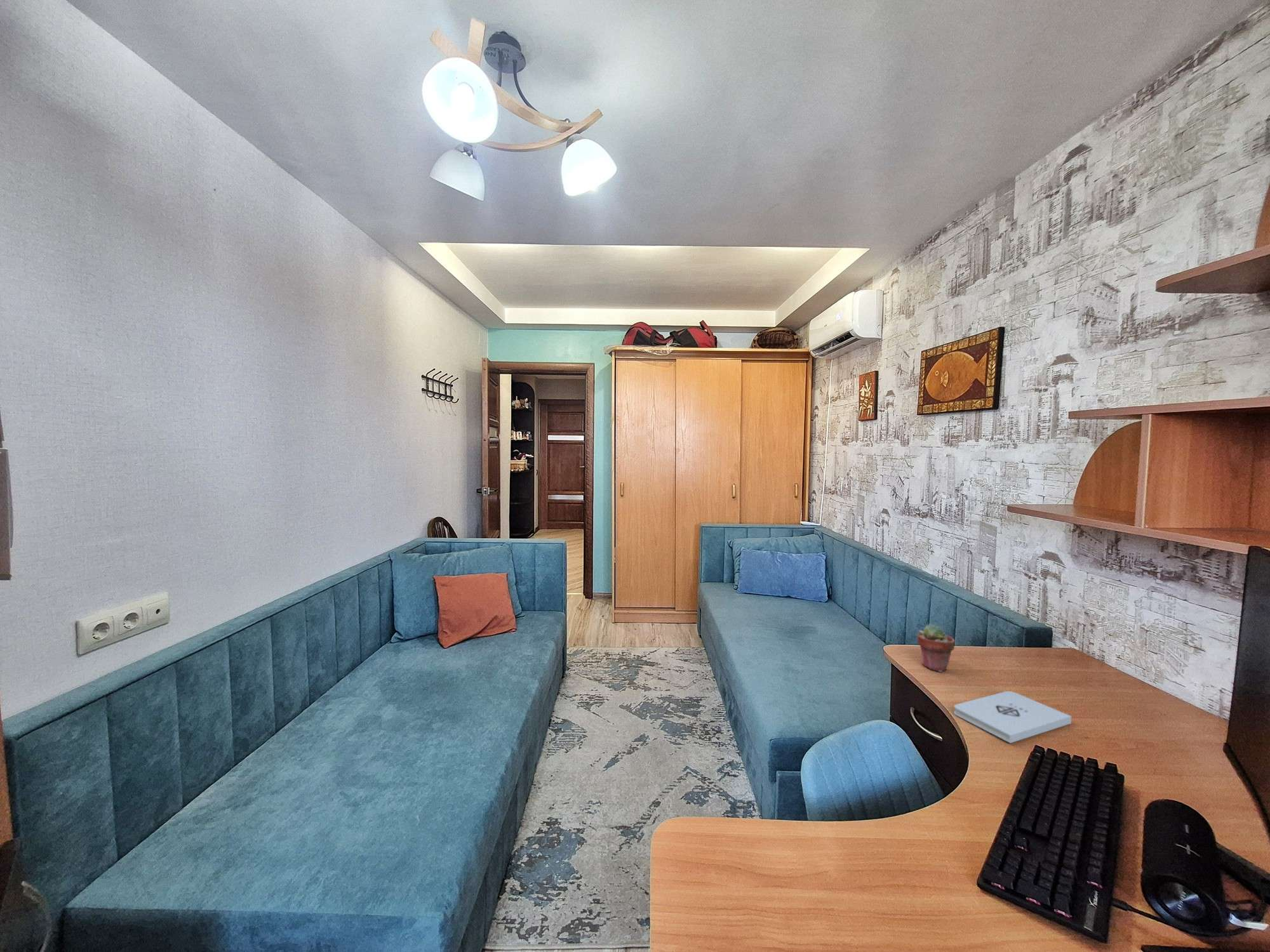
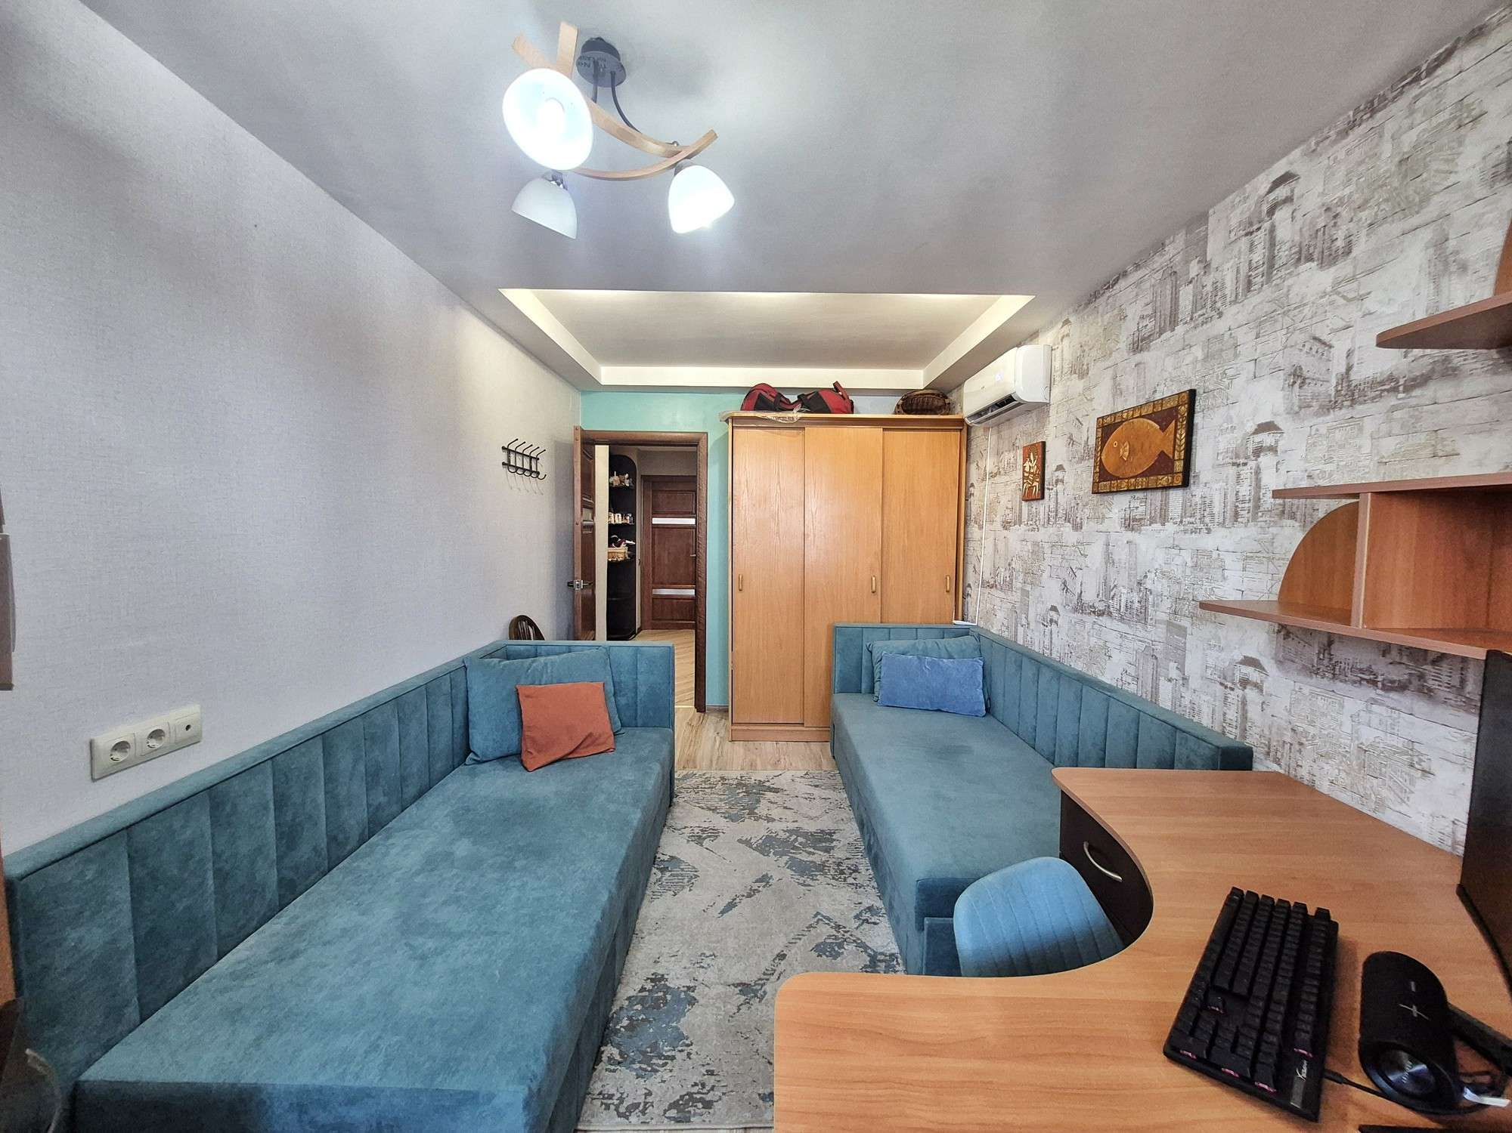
- potted succulent [916,623,956,673]
- notepad [953,691,1072,744]
